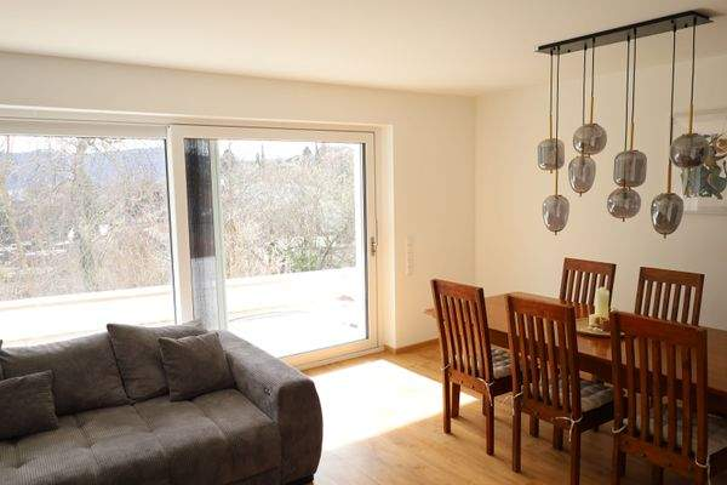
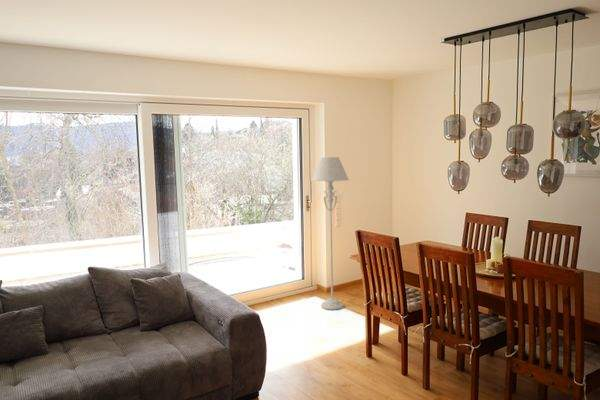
+ floor lamp [311,156,350,311]
